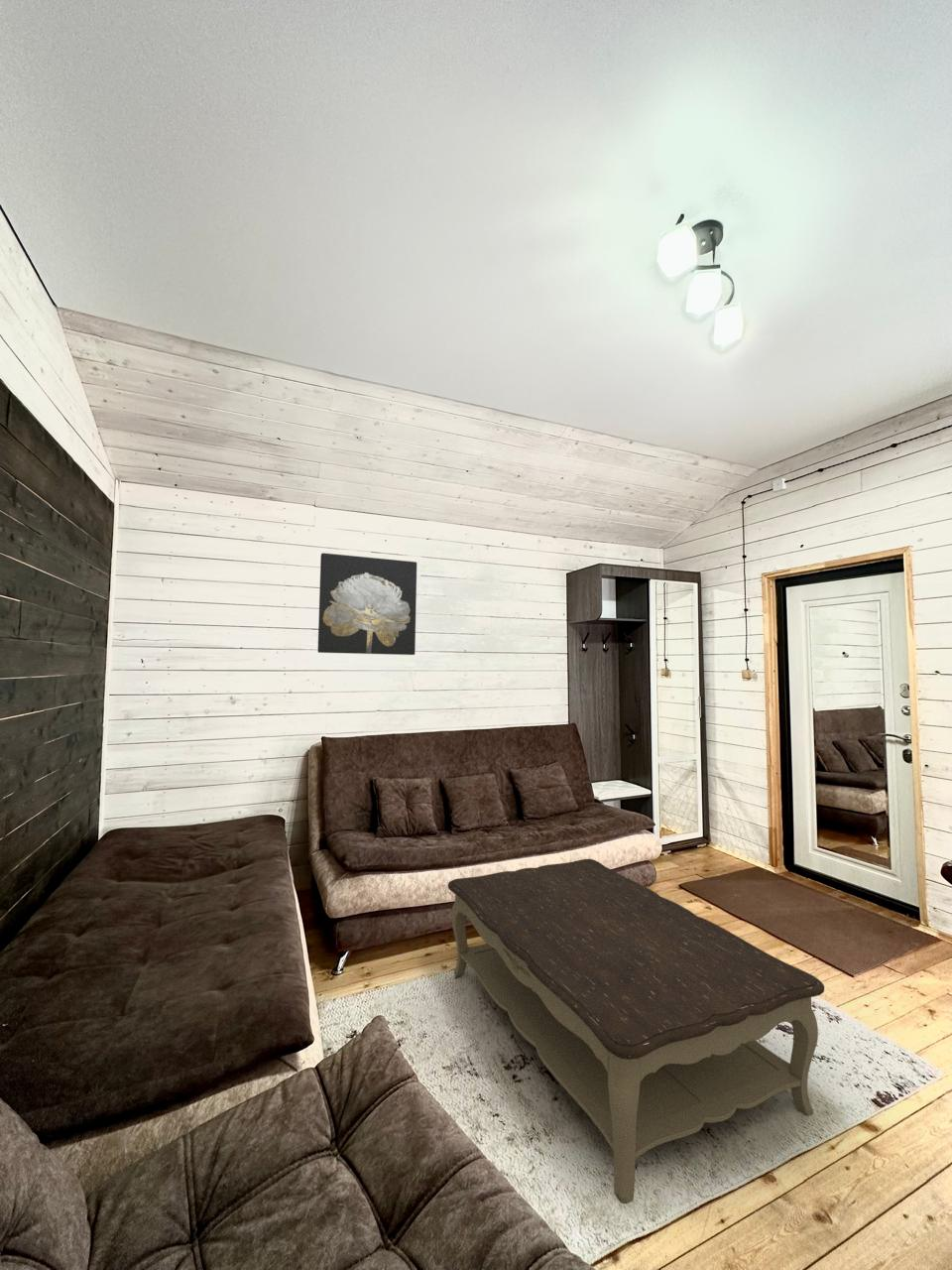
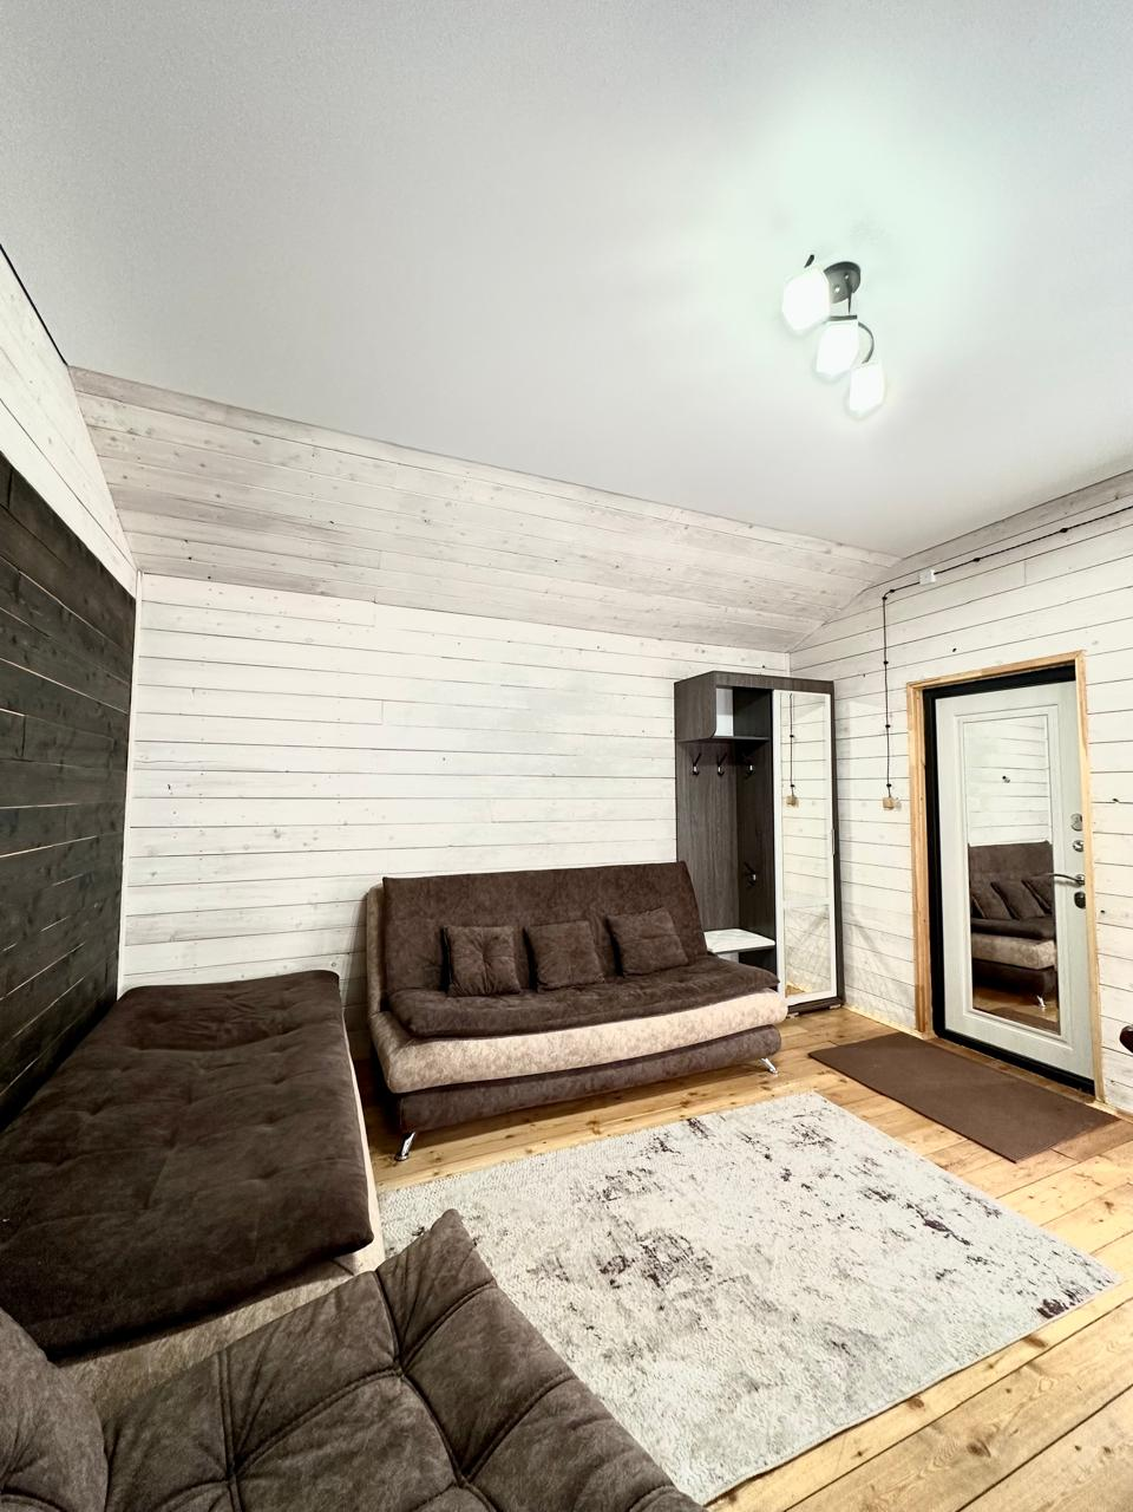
- coffee table [447,858,825,1205]
- wall art [316,552,417,656]
